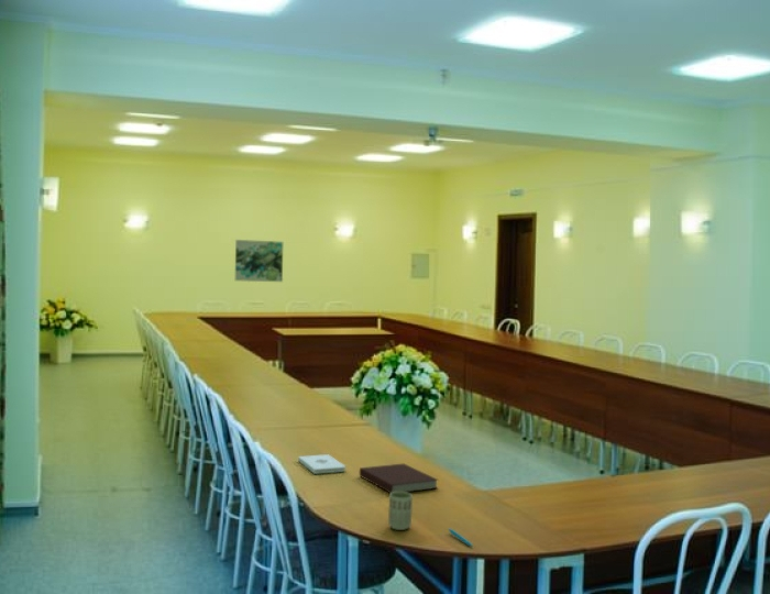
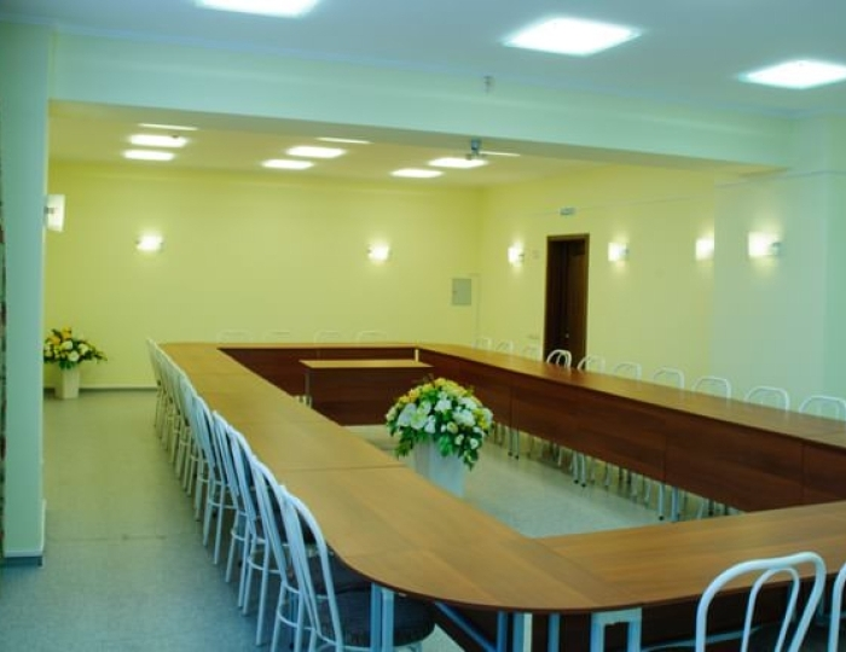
- cup [387,492,414,531]
- notepad [297,453,346,475]
- pen [448,528,474,548]
- notebook [359,462,439,494]
- wall art [234,239,284,283]
